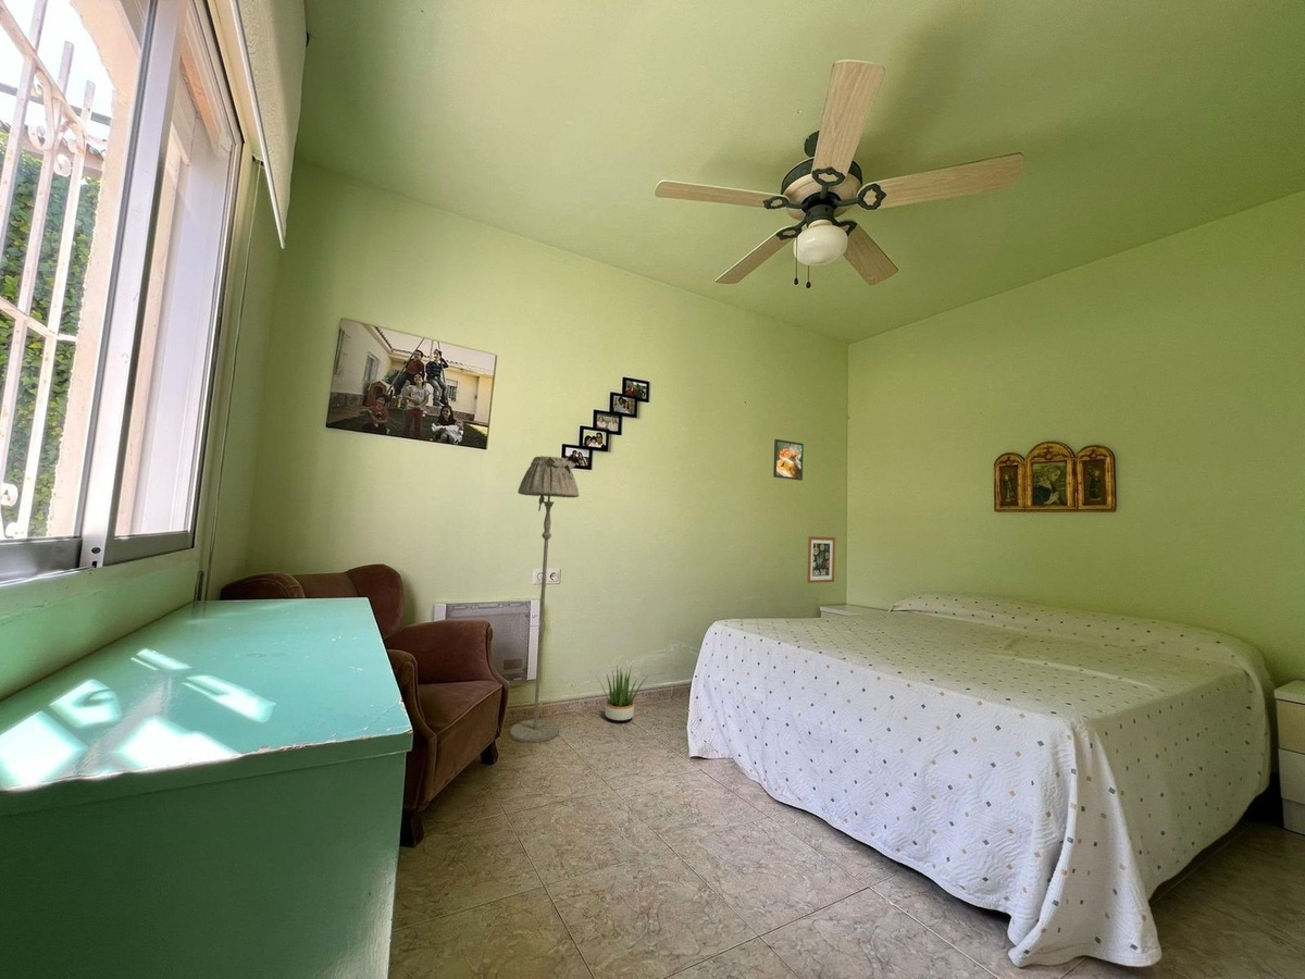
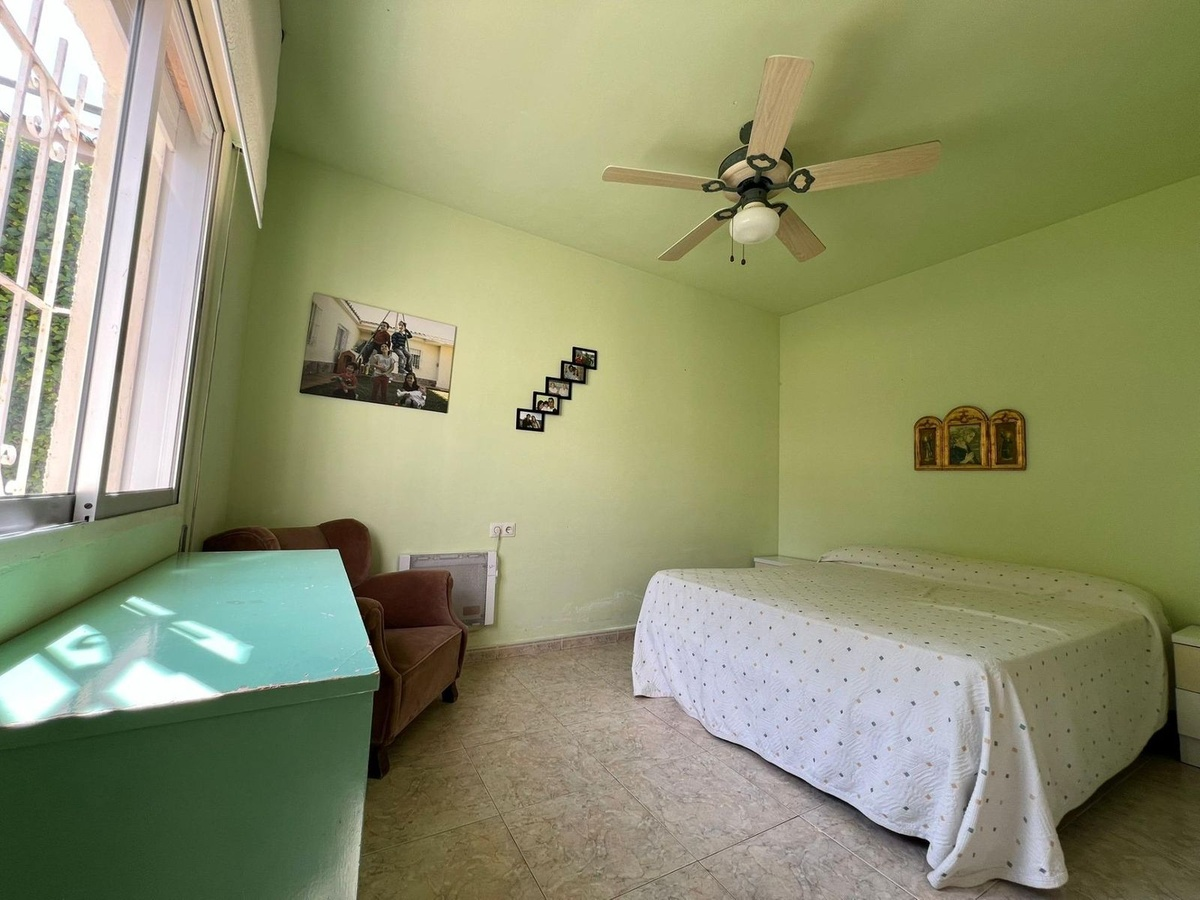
- floor lamp [509,455,580,744]
- potted plant [595,664,649,722]
- wall art [806,535,836,584]
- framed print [772,438,805,481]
